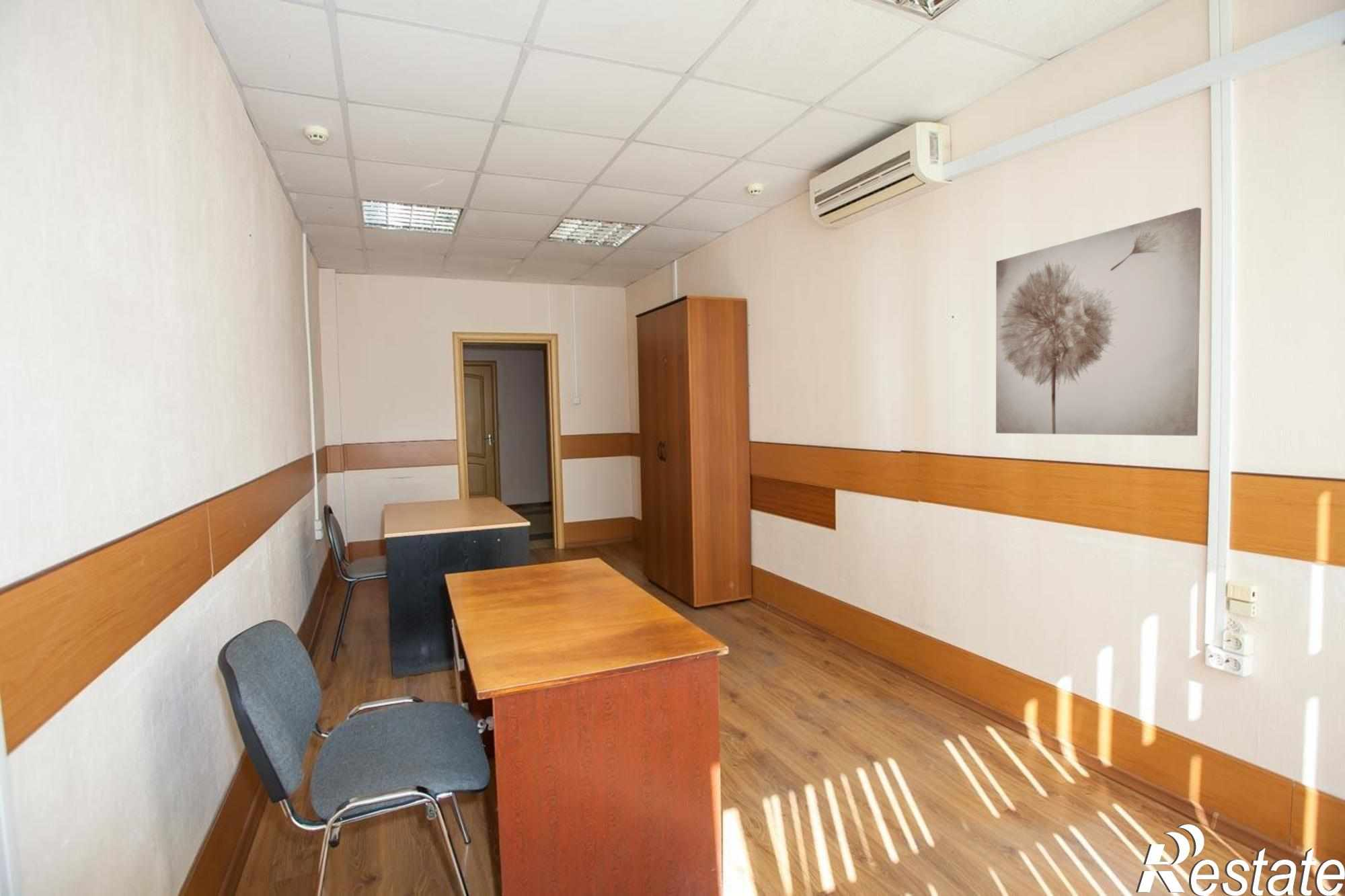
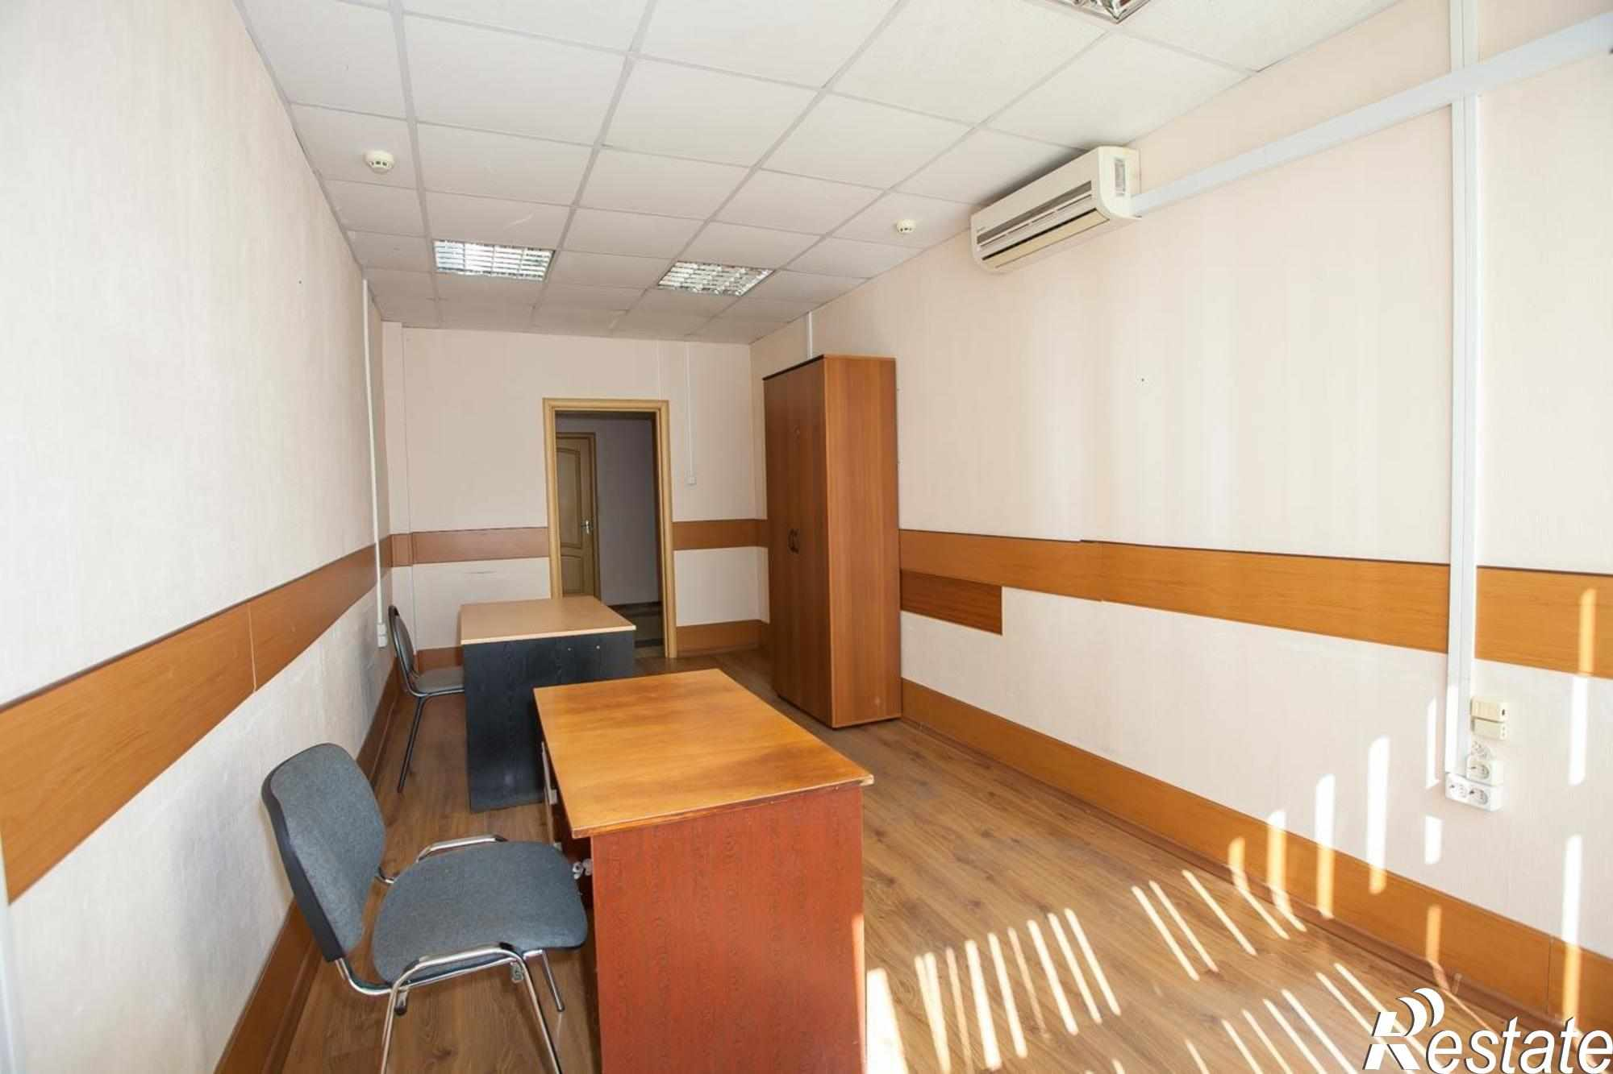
- wall art [995,207,1202,436]
